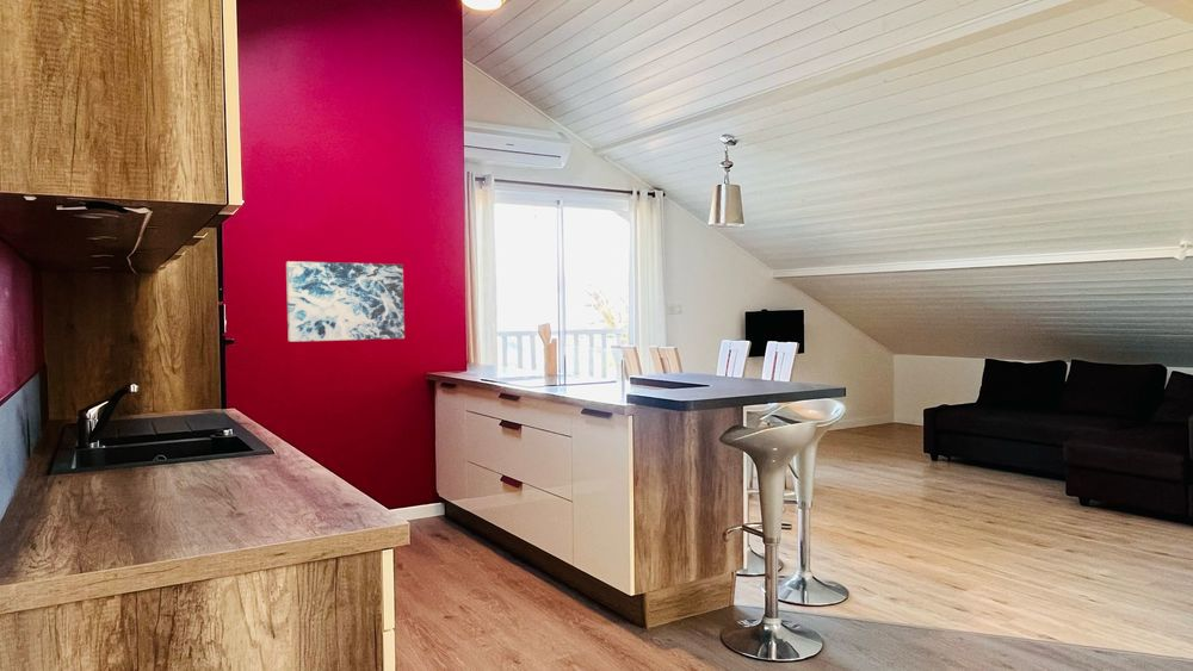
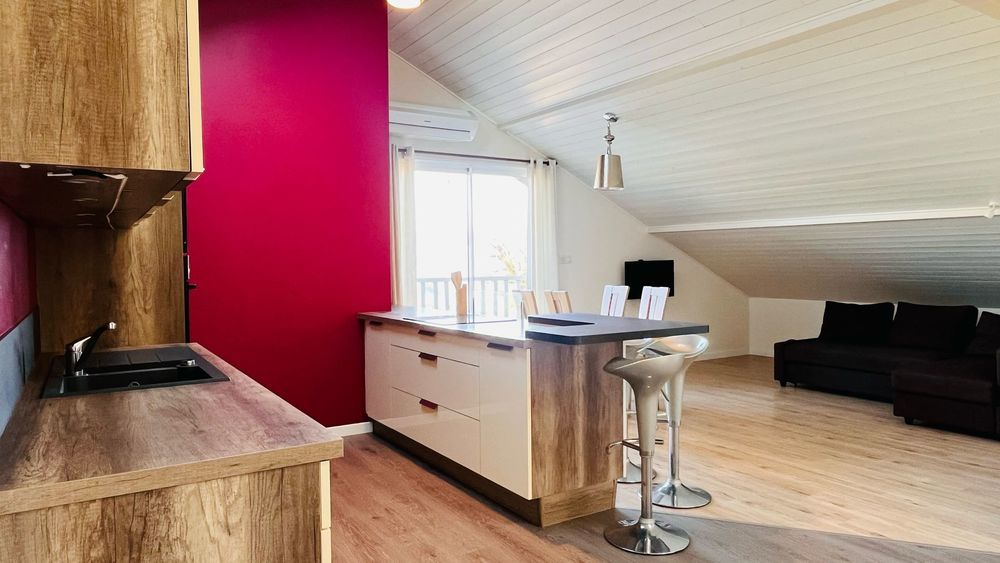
- wall art [285,260,406,343]
